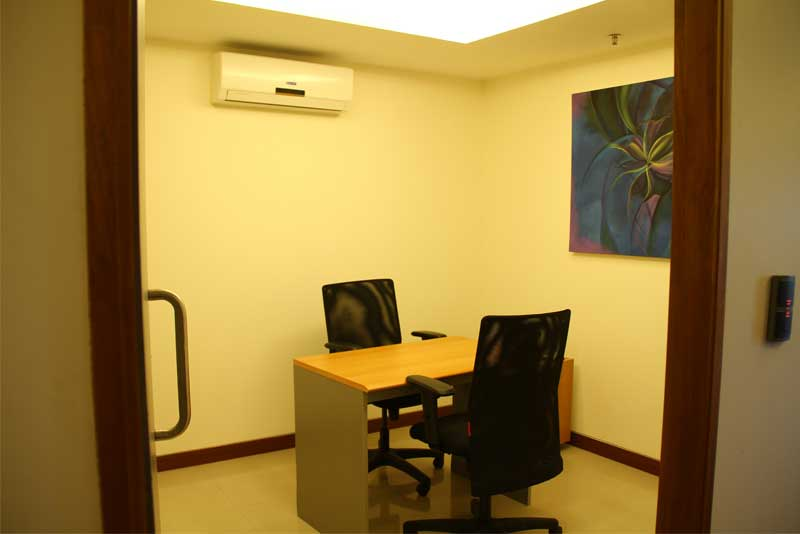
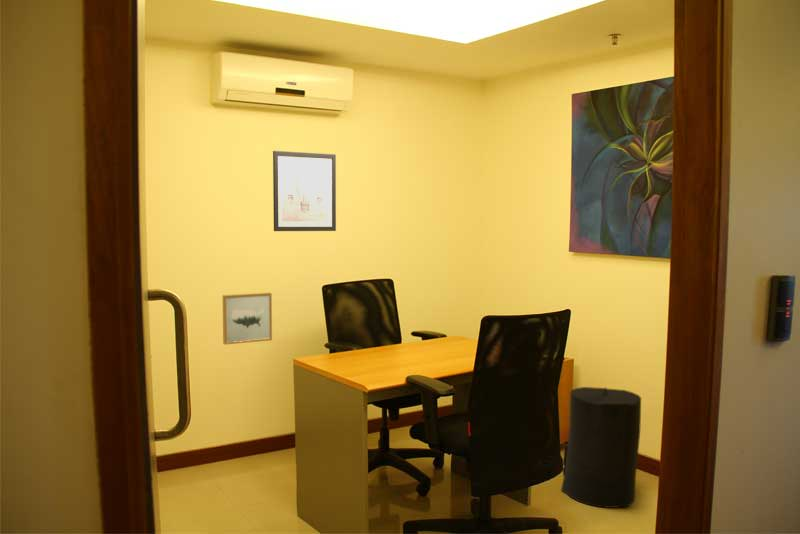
+ wall art [272,150,337,232]
+ trash can [560,386,642,509]
+ wall art [222,292,273,346]
